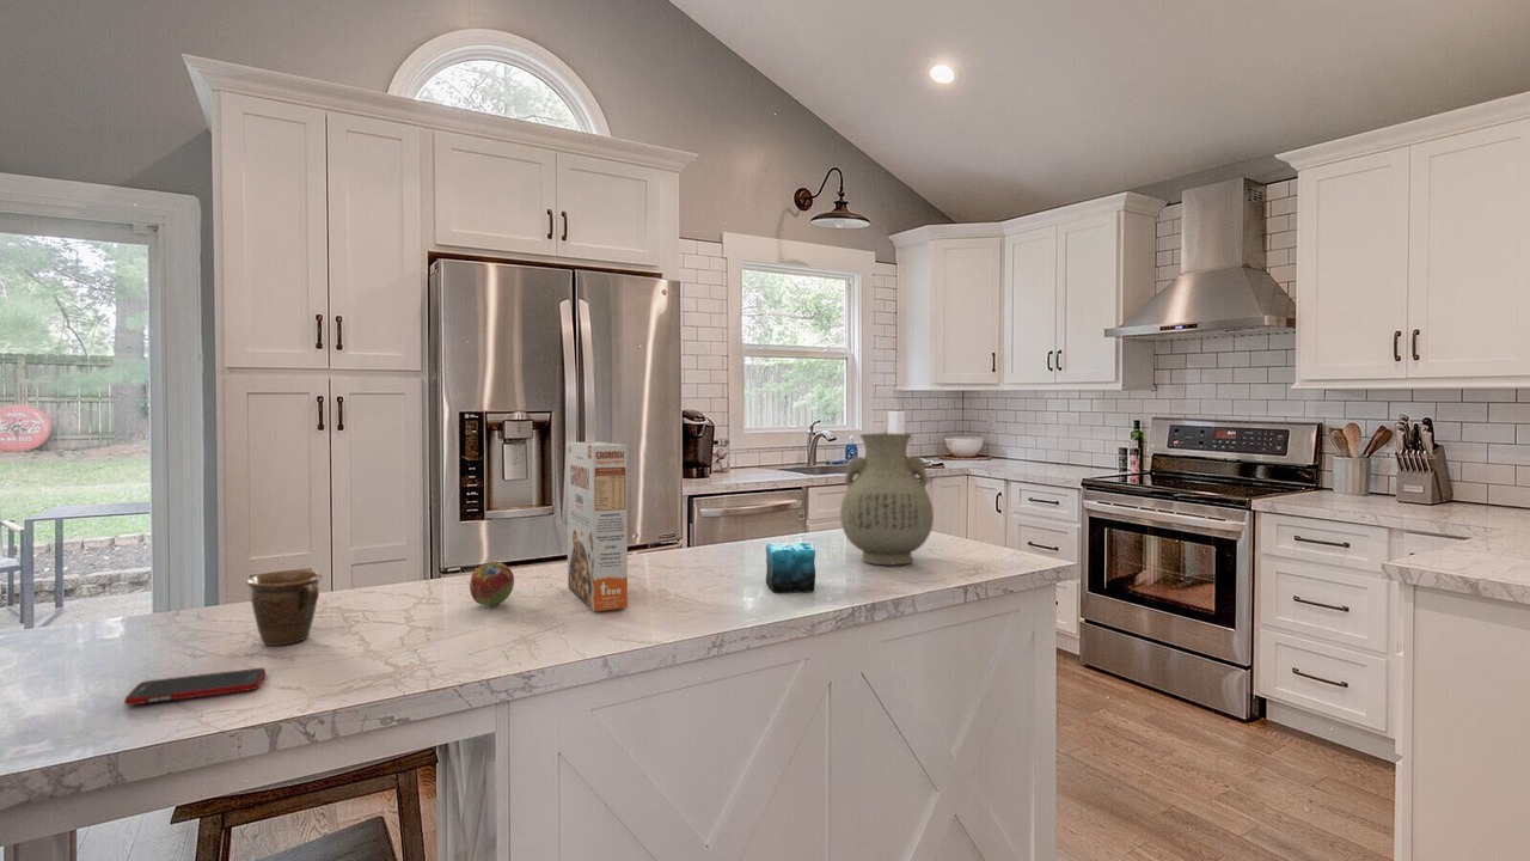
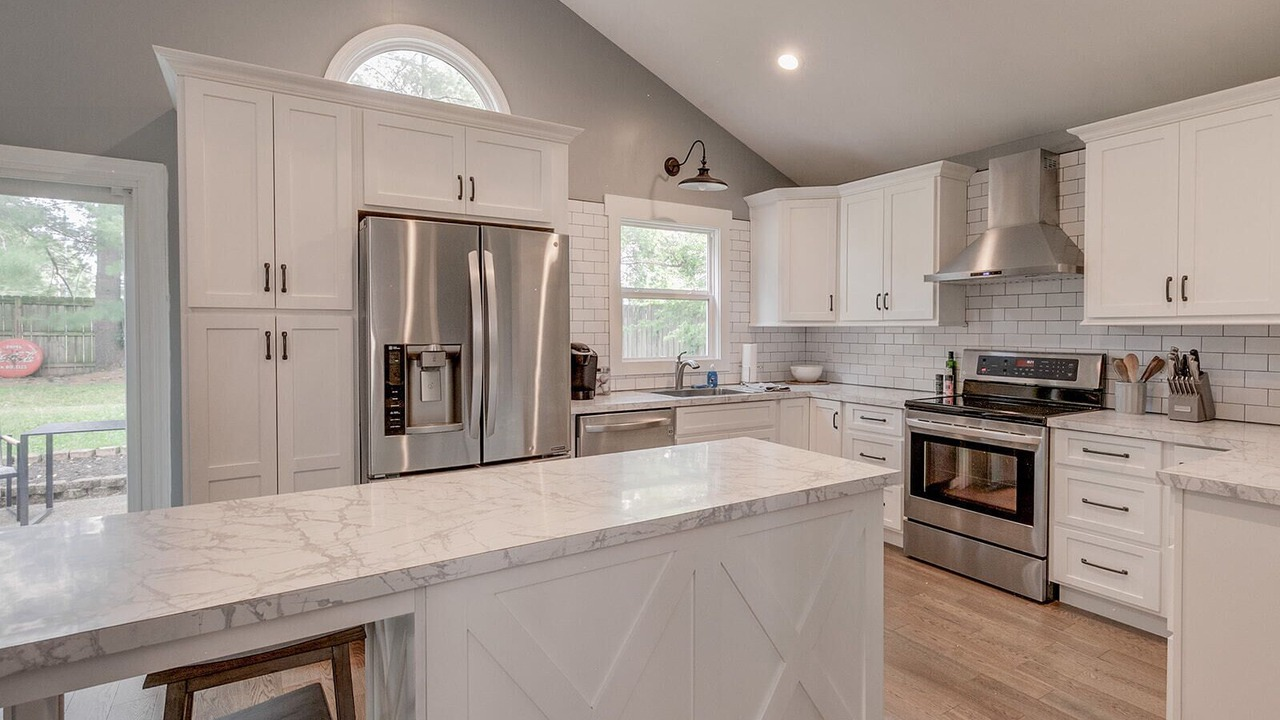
- fruit [469,561,515,606]
- candle [765,541,816,593]
- mug [246,569,324,647]
- cereal box [567,441,629,612]
- vase [839,432,935,566]
- cell phone [123,667,267,707]
